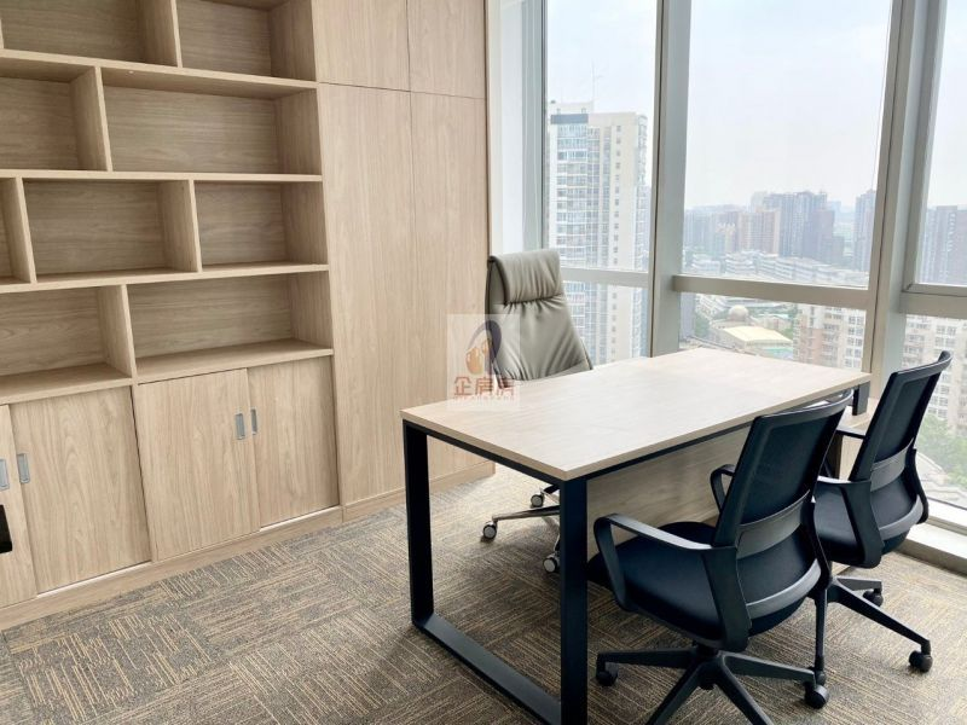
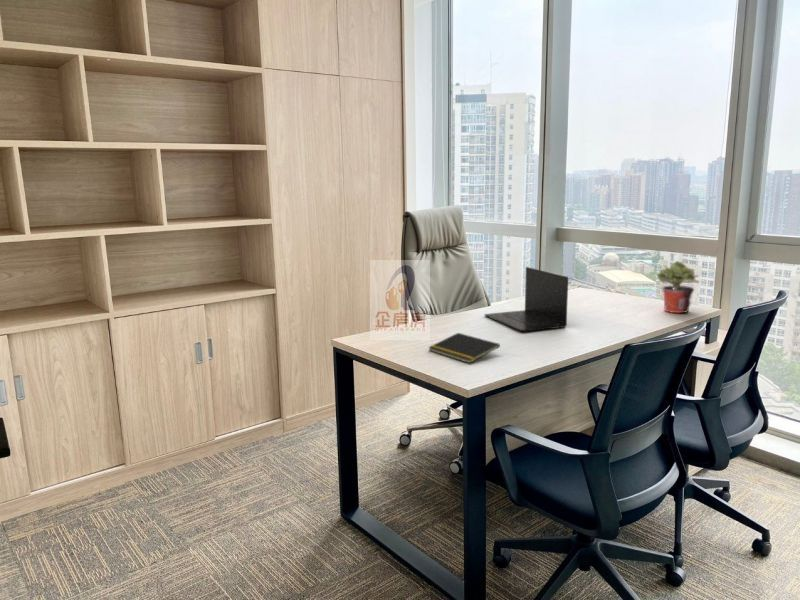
+ notepad [427,332,501,364]
+ potted plant [656,260,700,314]
+ laptop [484,266,569,333]
